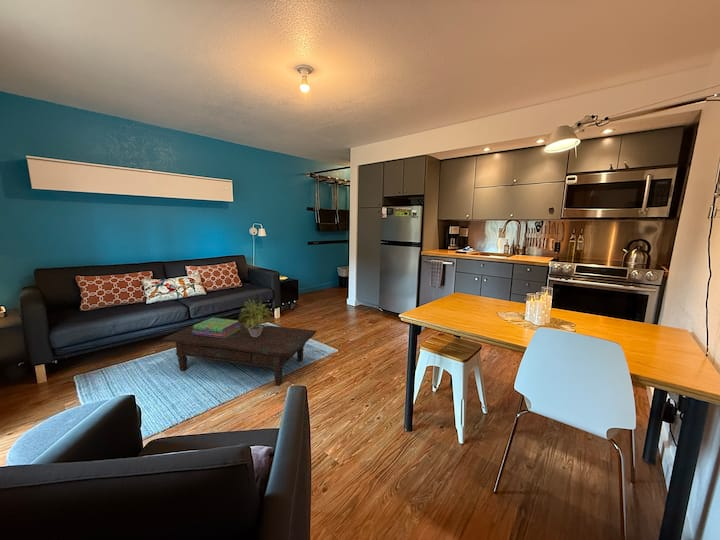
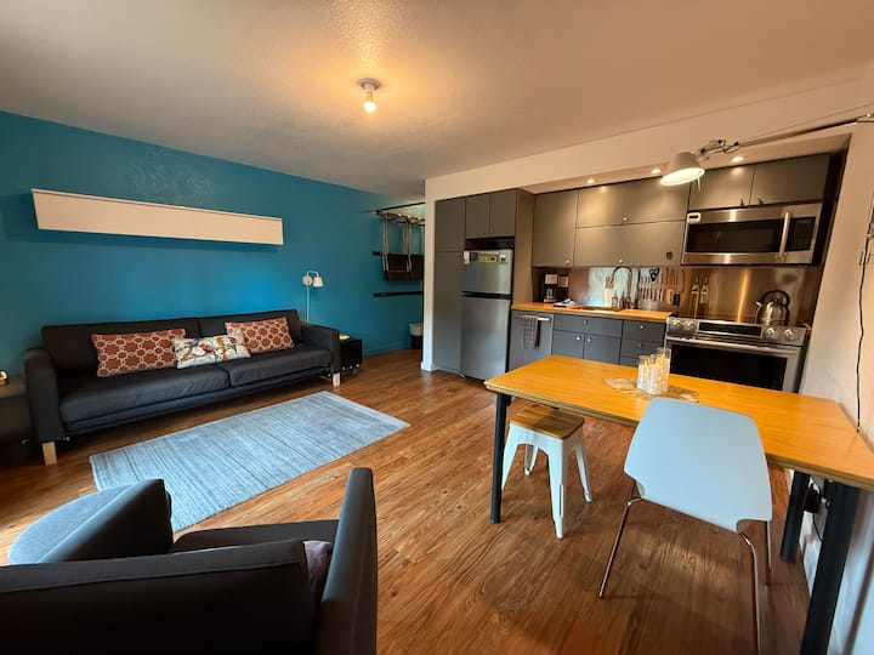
- stack of books [192,317,241,339]
- potted plant [237,298,272,337]
- coffee table [162,318,317,386]
